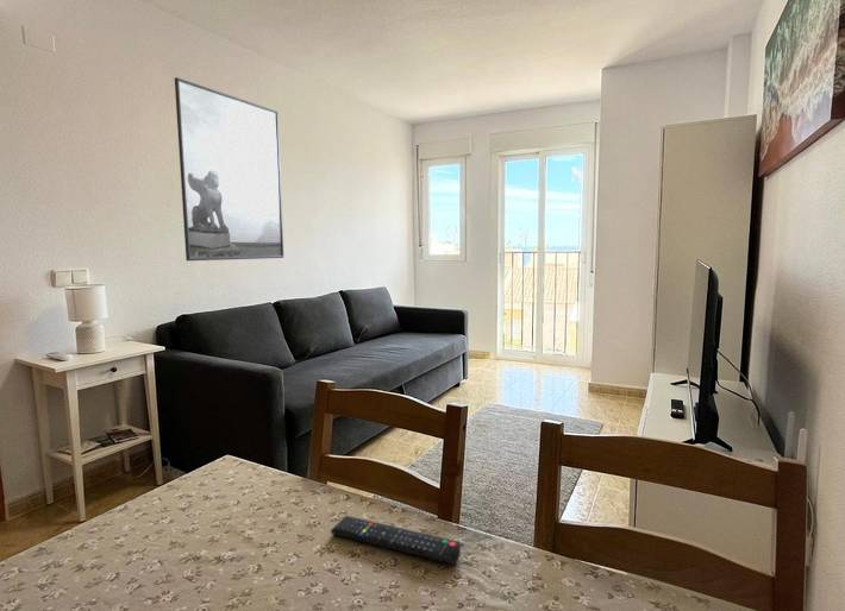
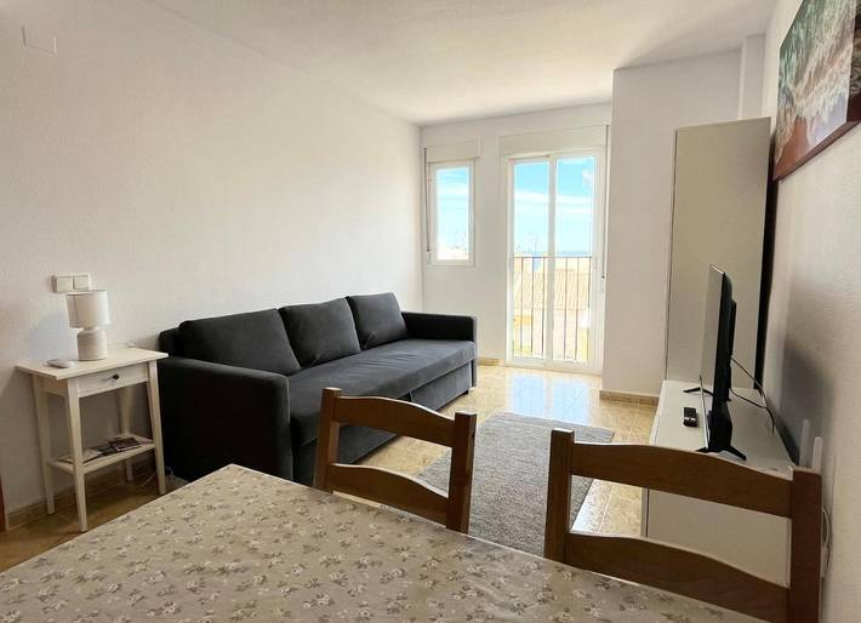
- remote control [330,515,462,565]
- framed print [174,76,284,262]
